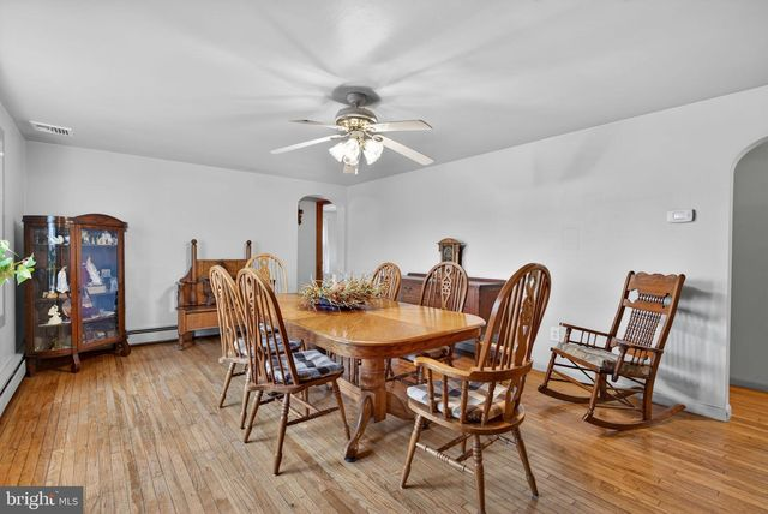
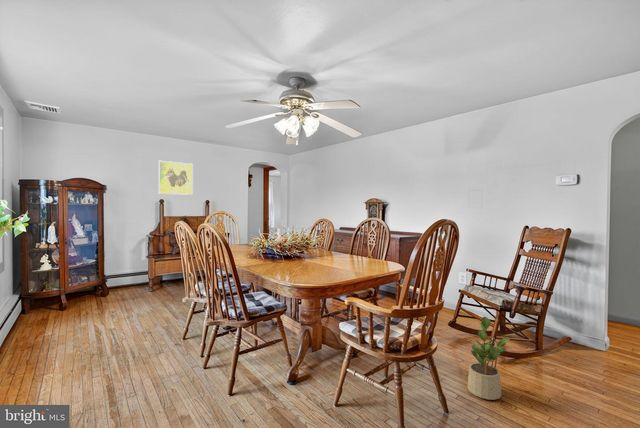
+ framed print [157,160,194,196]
+ potted plant [467,316,511,401]
